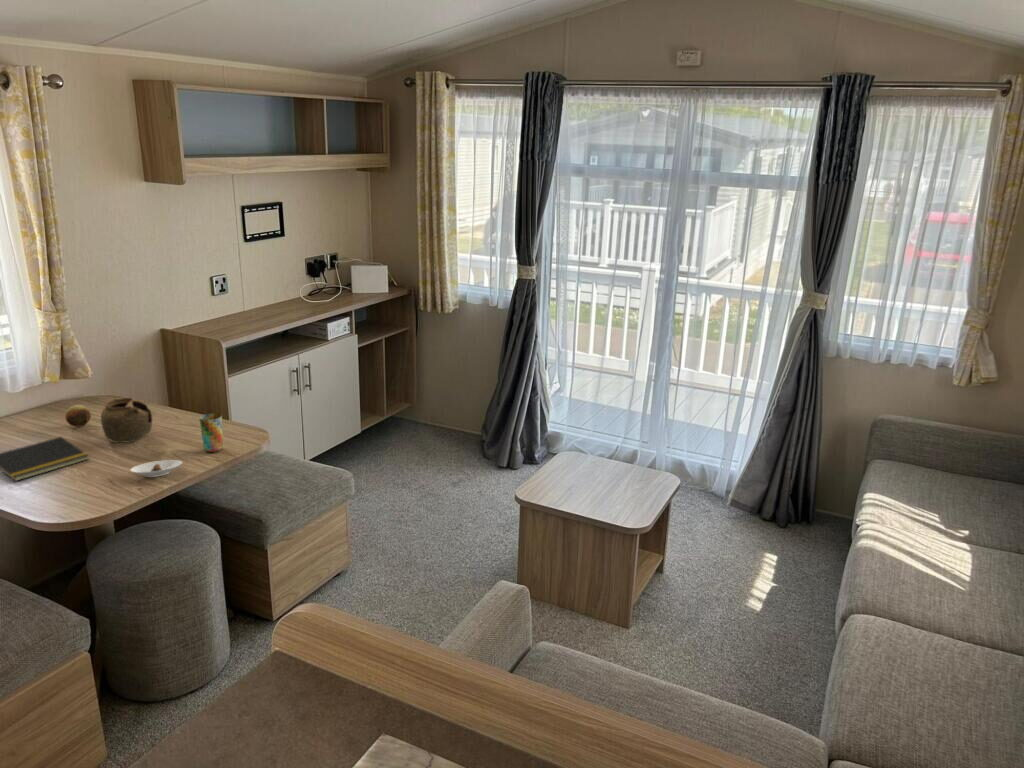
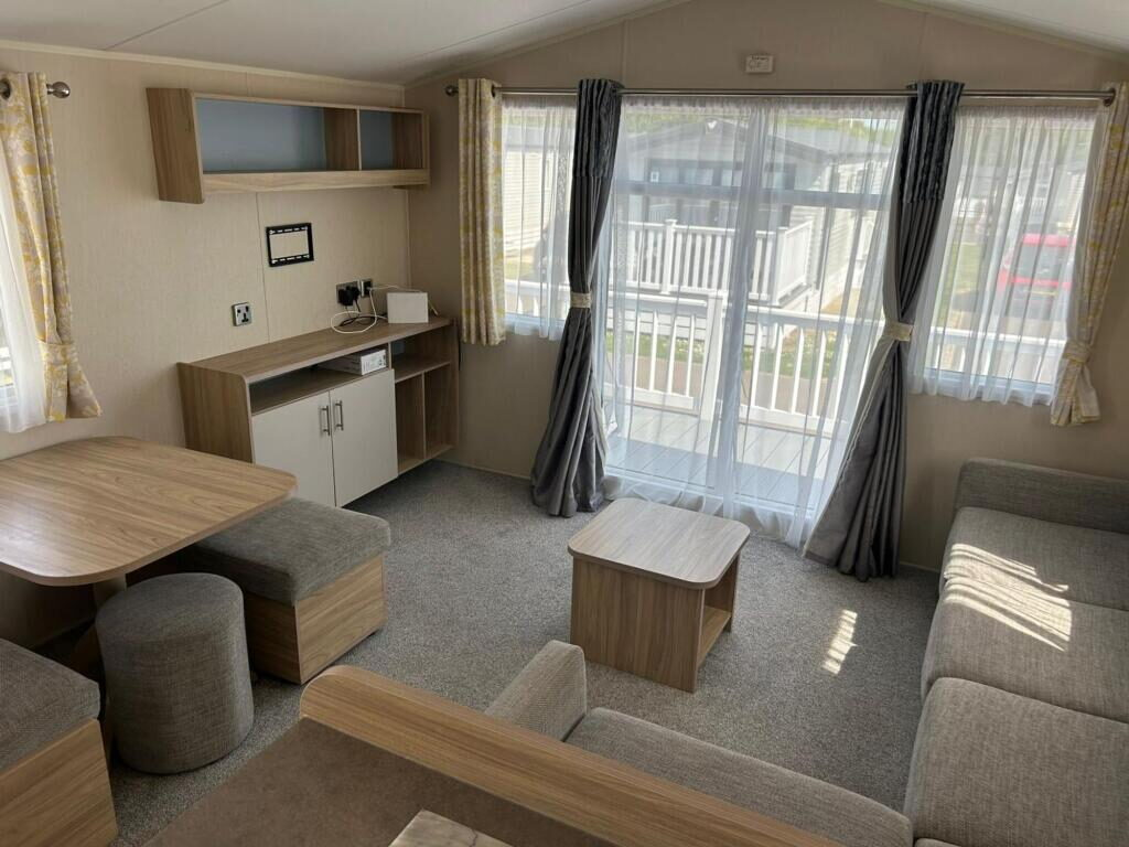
- fruit [64,404,92,428]
- teapot [100,397,153,444]
- cup [198,412,224,453]
- saucer [129,459,183,478]
- notepad [0,436,90,482]
